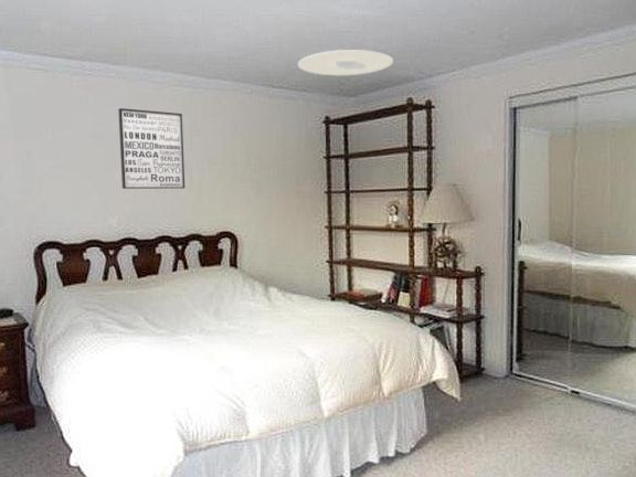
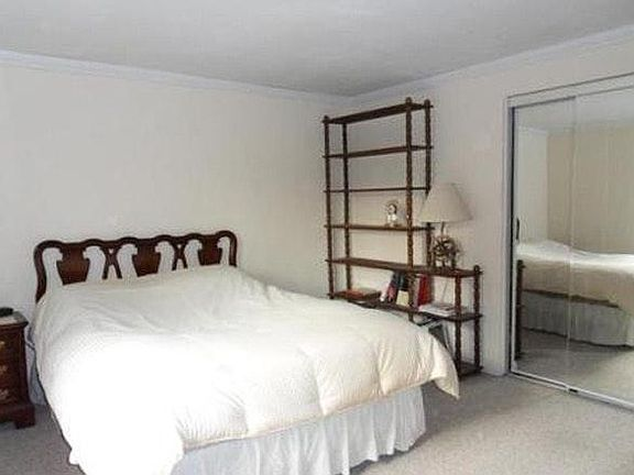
- ceiling light [297,49,394,76]
- wall art [117,107,186,190]
